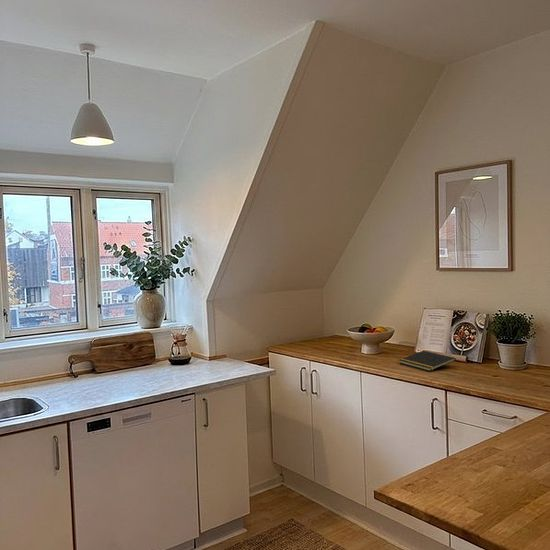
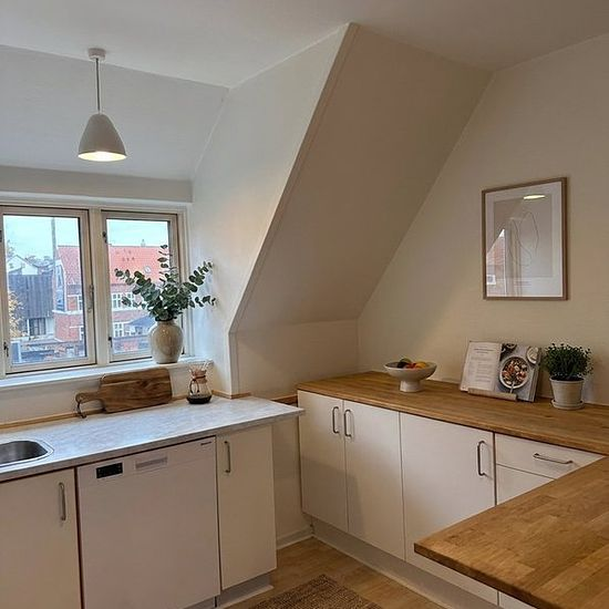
- notepad [398,350,457,372]
